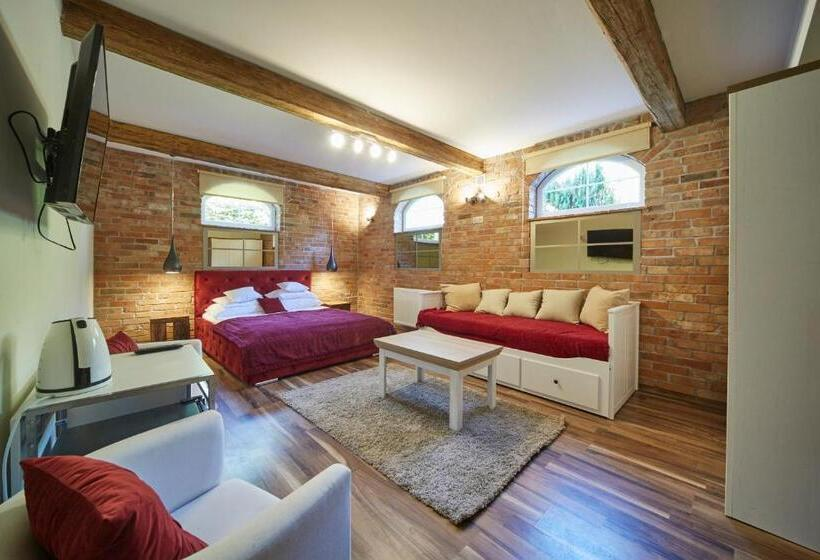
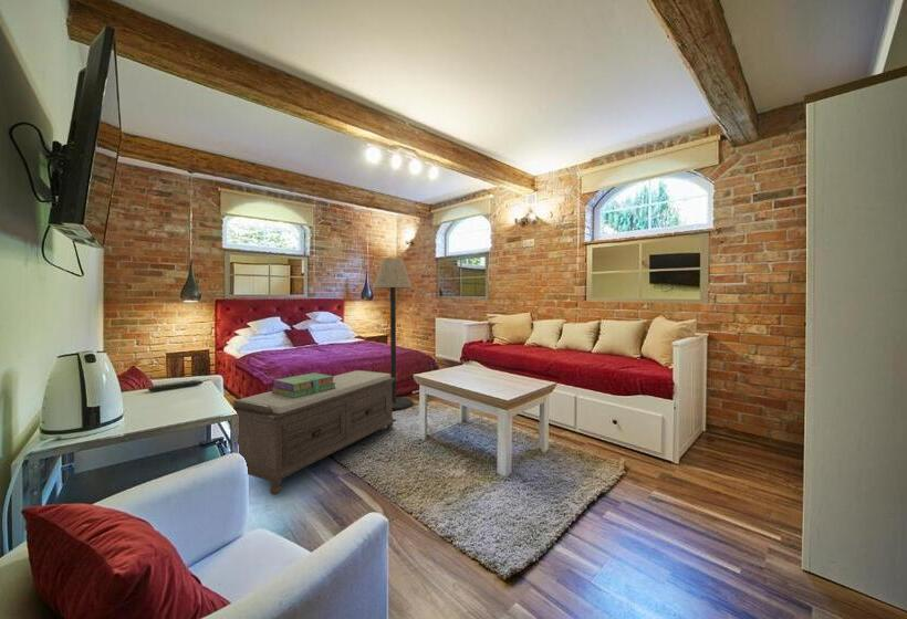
+ bench [232,369,397,496]
+ stack of books [271,371,336,398]
+ floor lamp [372,256,414,410]
